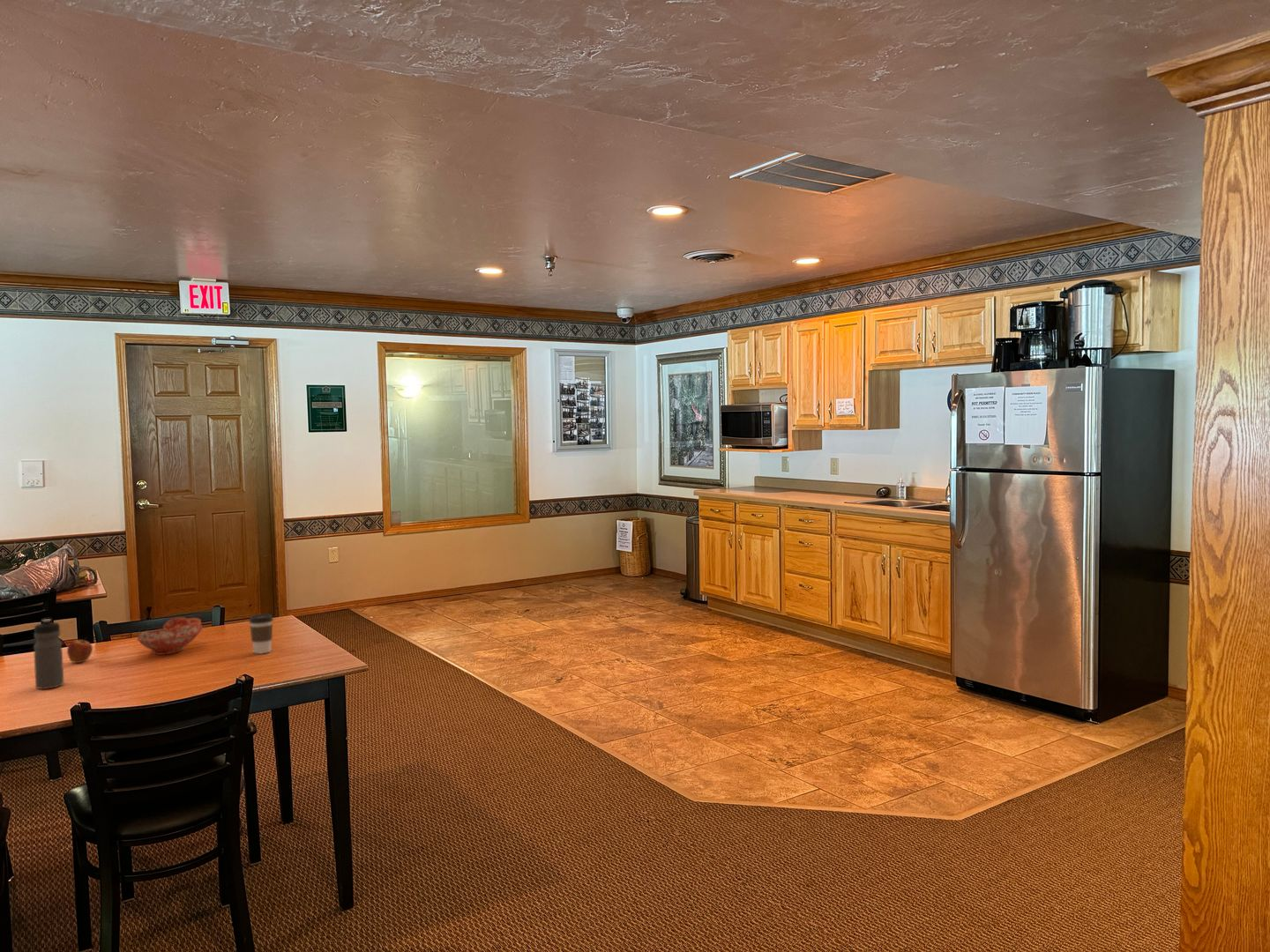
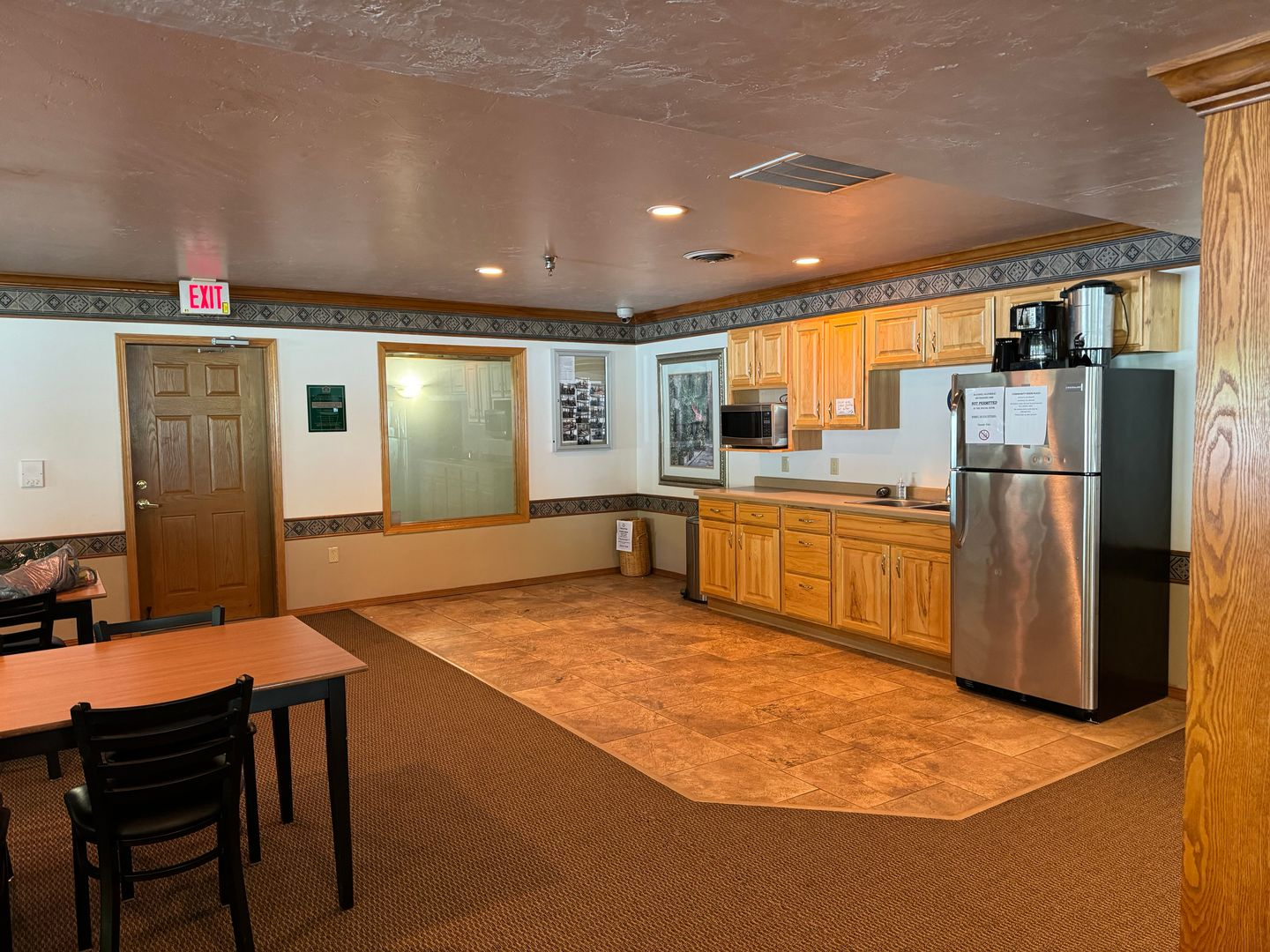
- coffee cup [248,614,274,655]
- fruit [66,636,93,664]
- ceramic bowl [137,616,204,656]
- water bottle [33,618,64,690]
